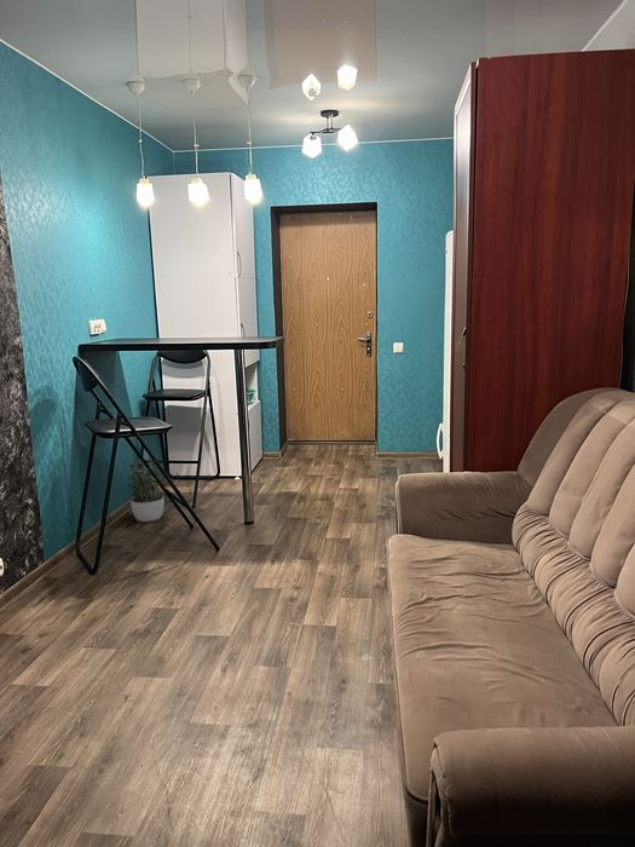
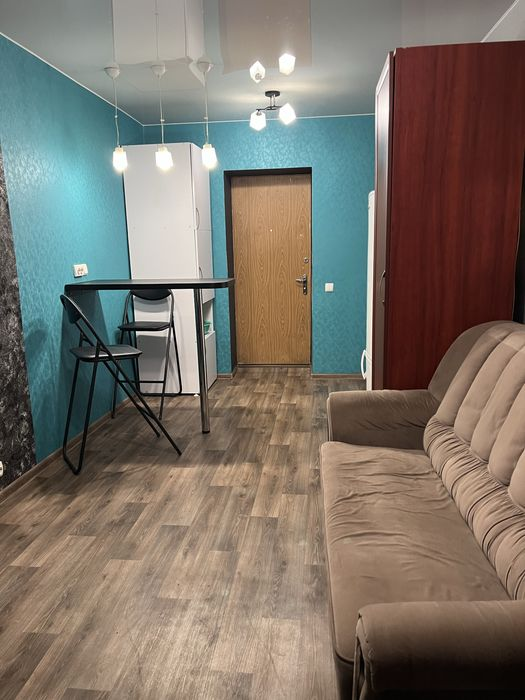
- potted plant [121,457,166,523]
